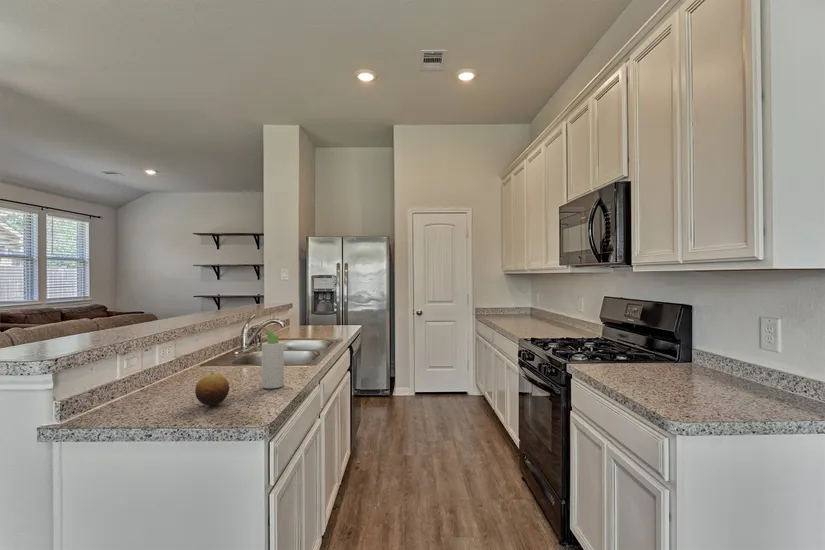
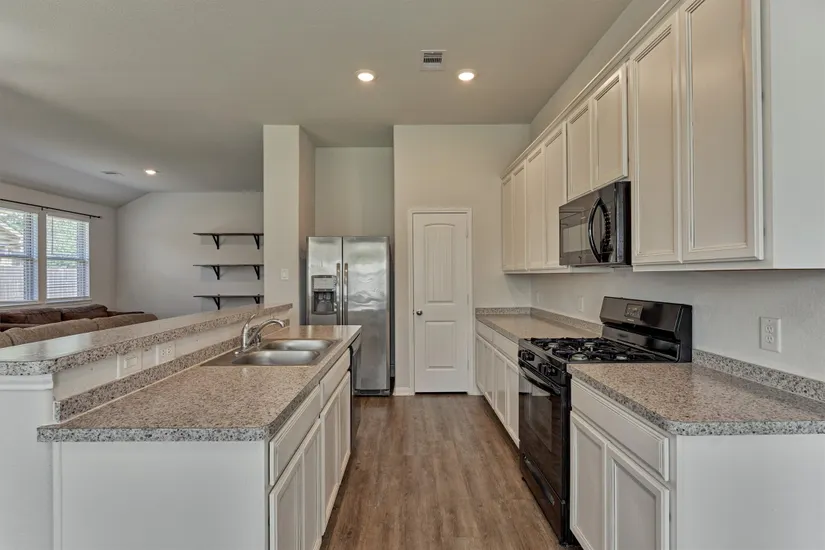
- fruit [194,372,230,407]
- bottle [260,325,285,389]
